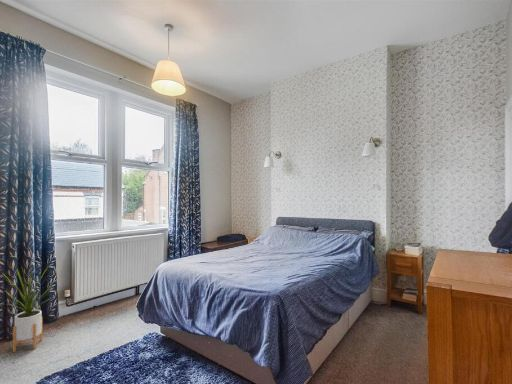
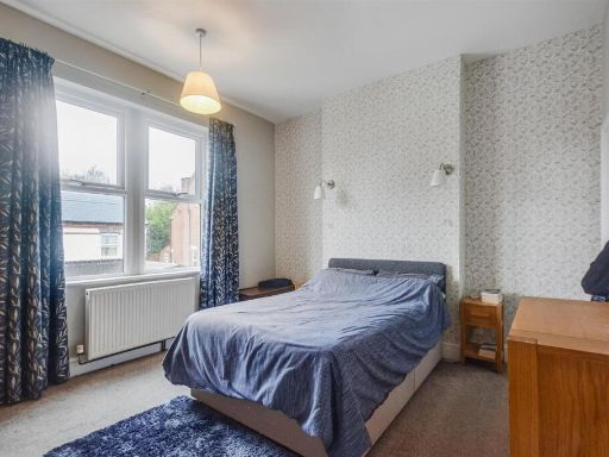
- house plant [1,260,55,353]
